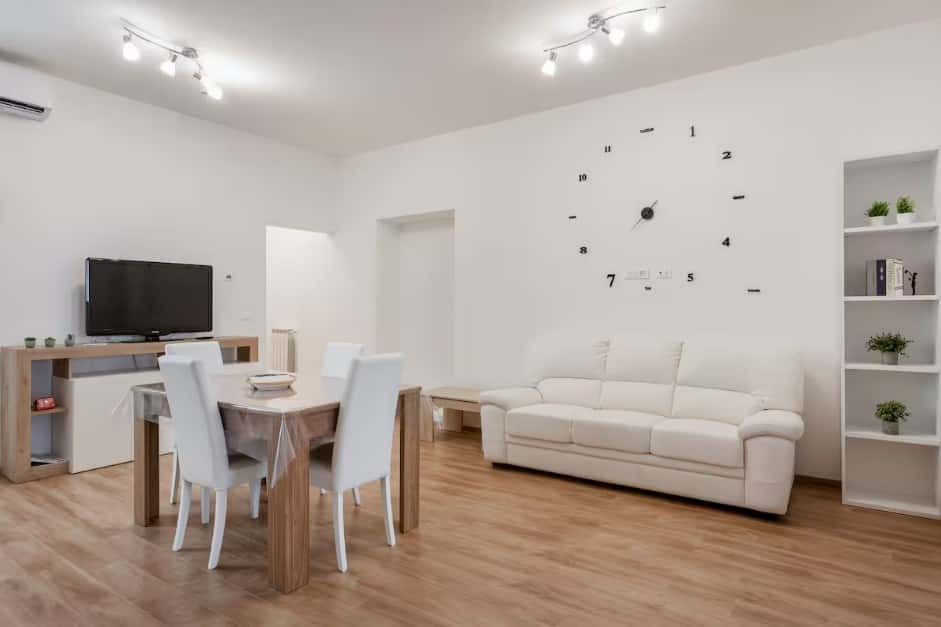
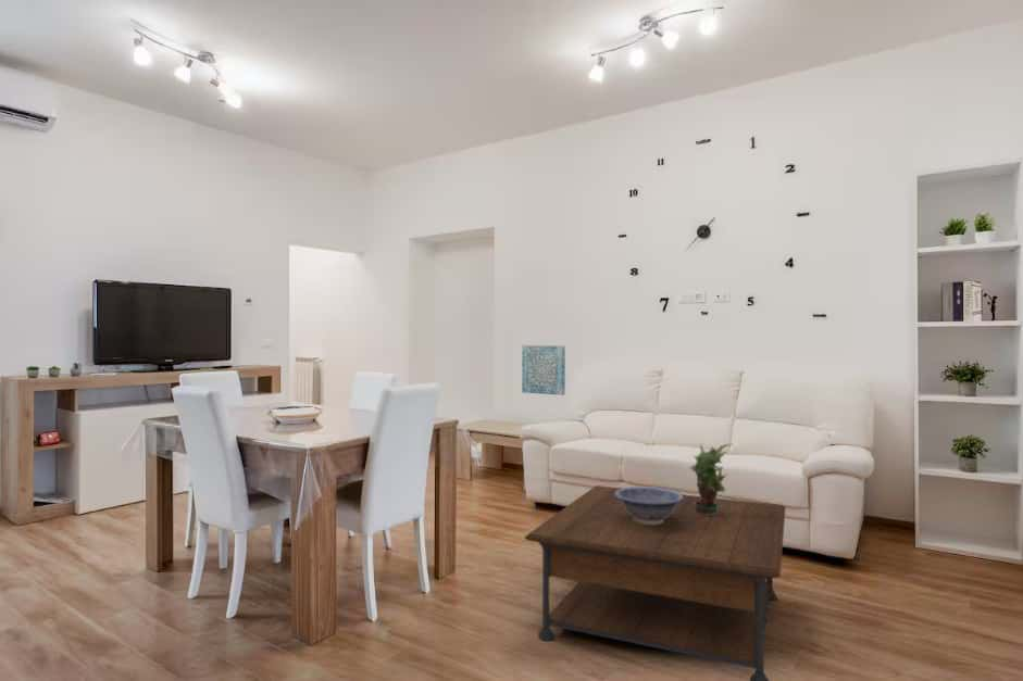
+ wall art [521,344,566,396]
+ coffee table [524,484,787,681]
+ potted plant [688,442,734,515]
+ decorative bowl [614,485,684,525]
